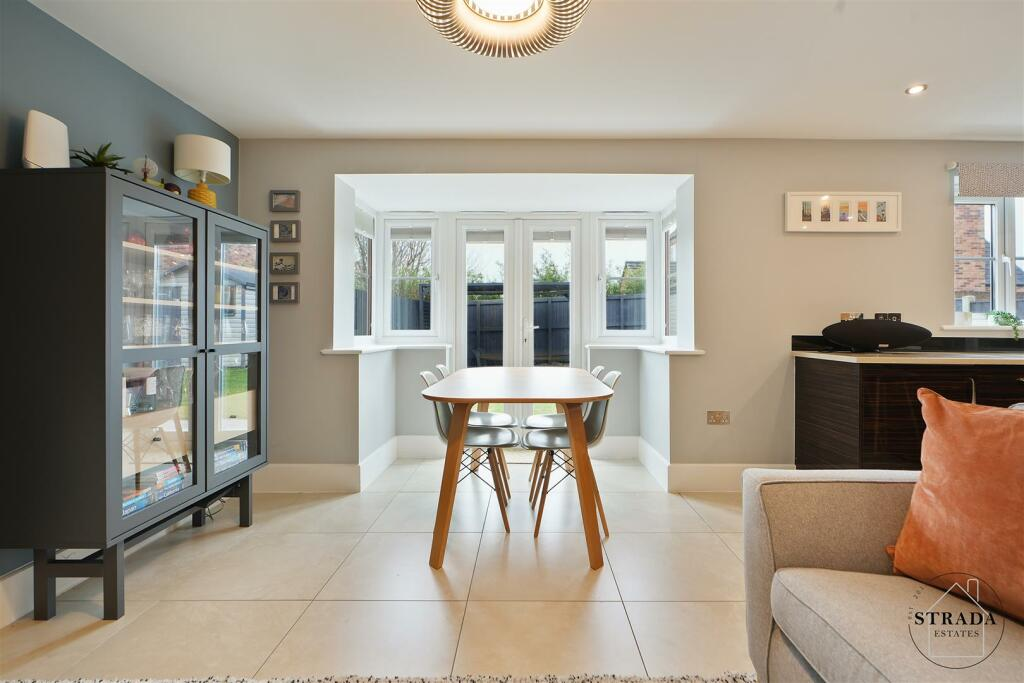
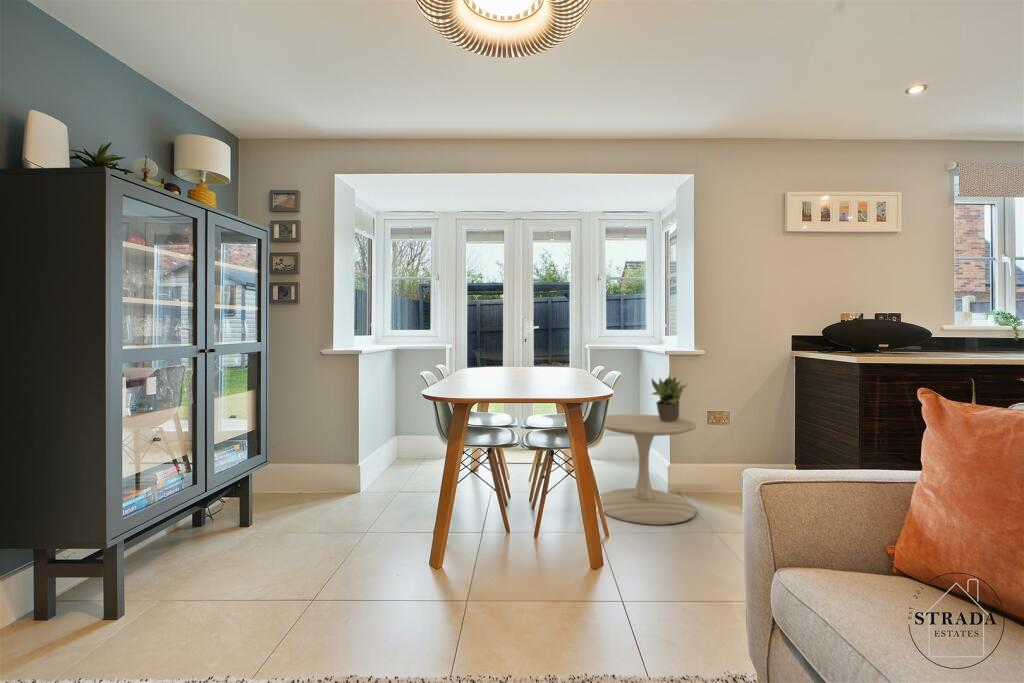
+ side table [599,413,697,526]
+ potted plant [651,375,688,421]
